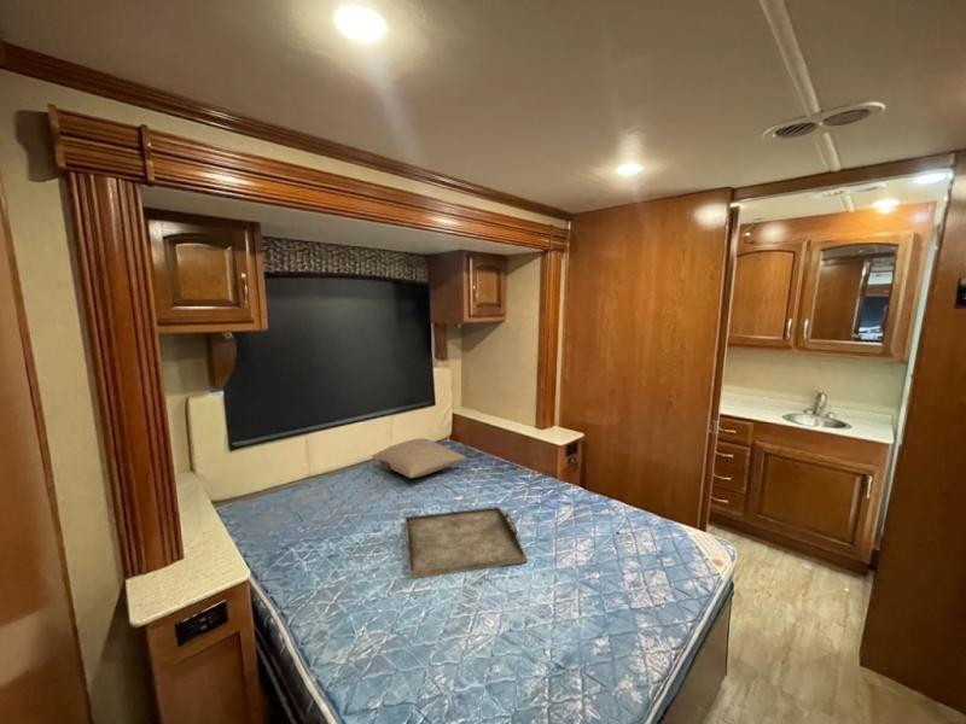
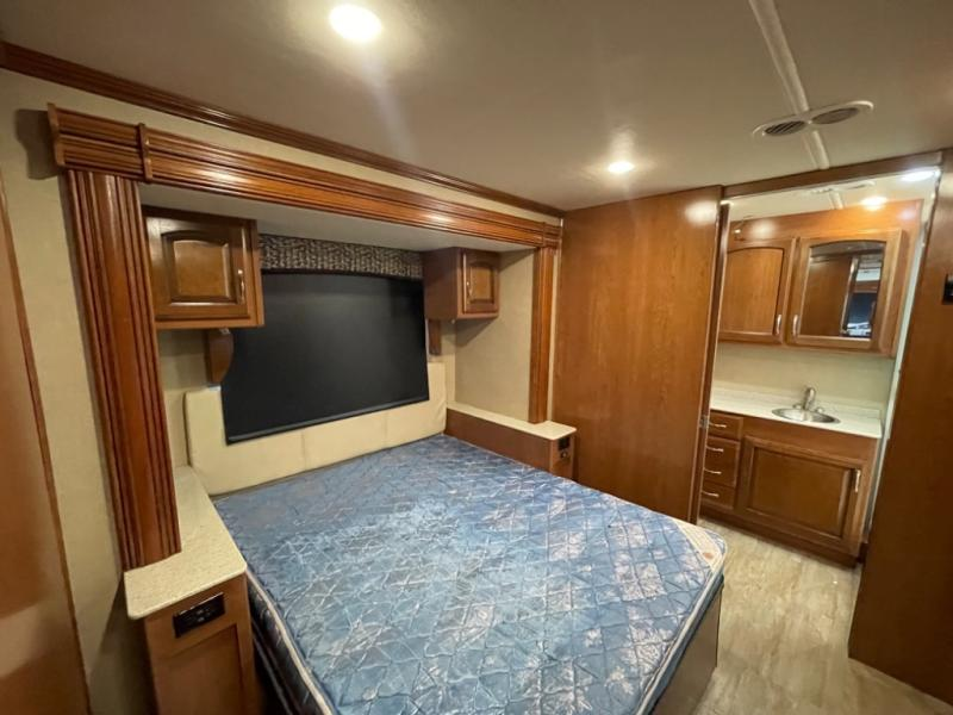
- serving tray [403,506,528,580]
- pillow [371,437,467,479]
